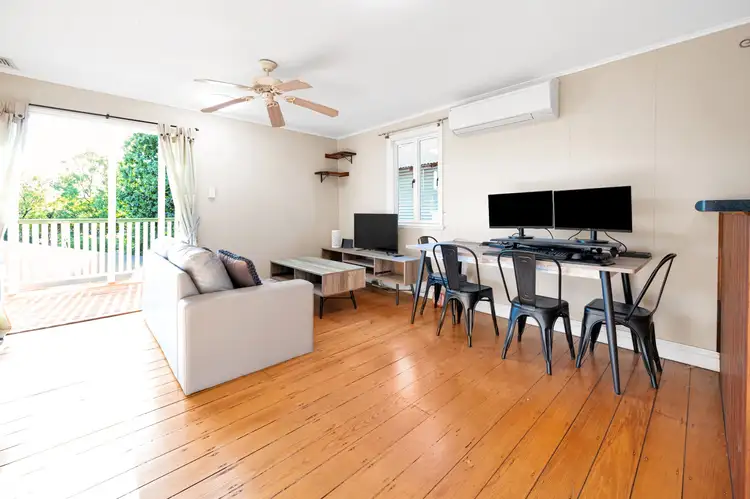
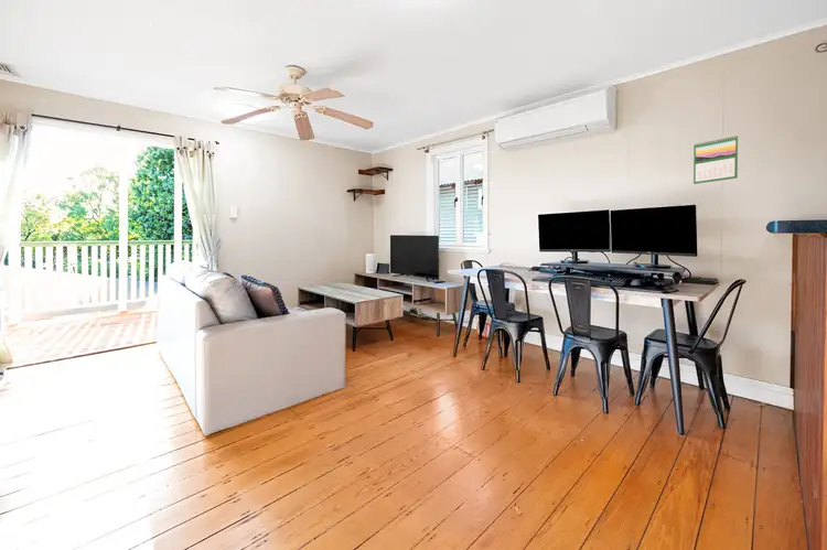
+ calendar [692,134,739,185]
